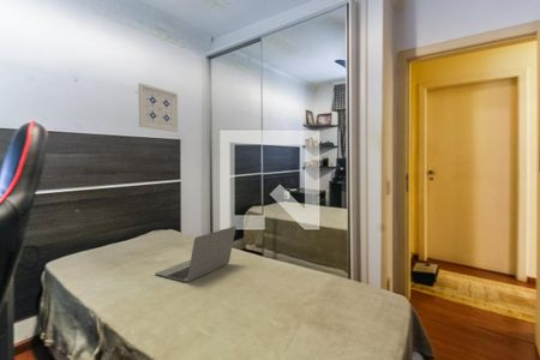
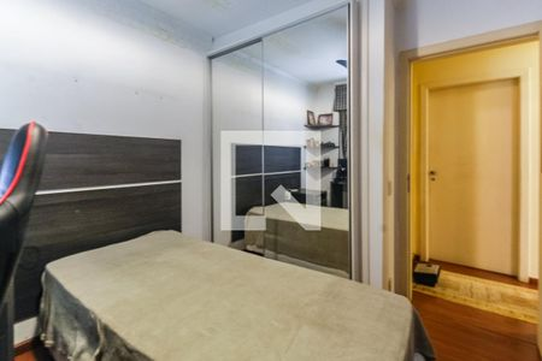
- laptop [154,226,238,283]
- wall art [138,82,179,133]
